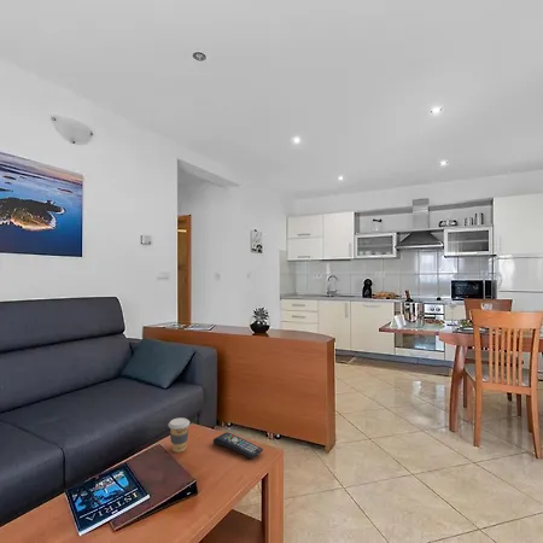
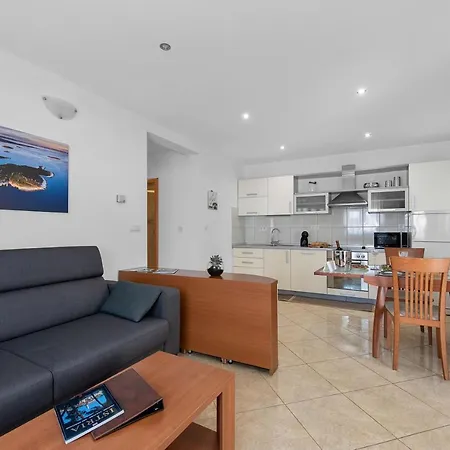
- coffee cup [168,416,191,454]
- remote control [212,432,264,460]
